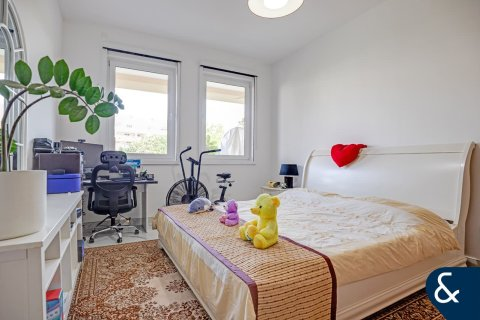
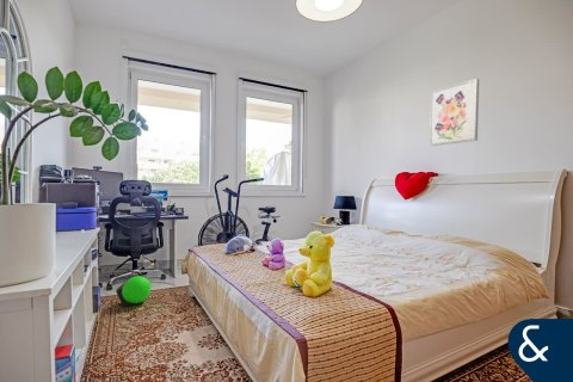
+ ball [115,275,152,309]
+ wall art [429,78,480,147]
